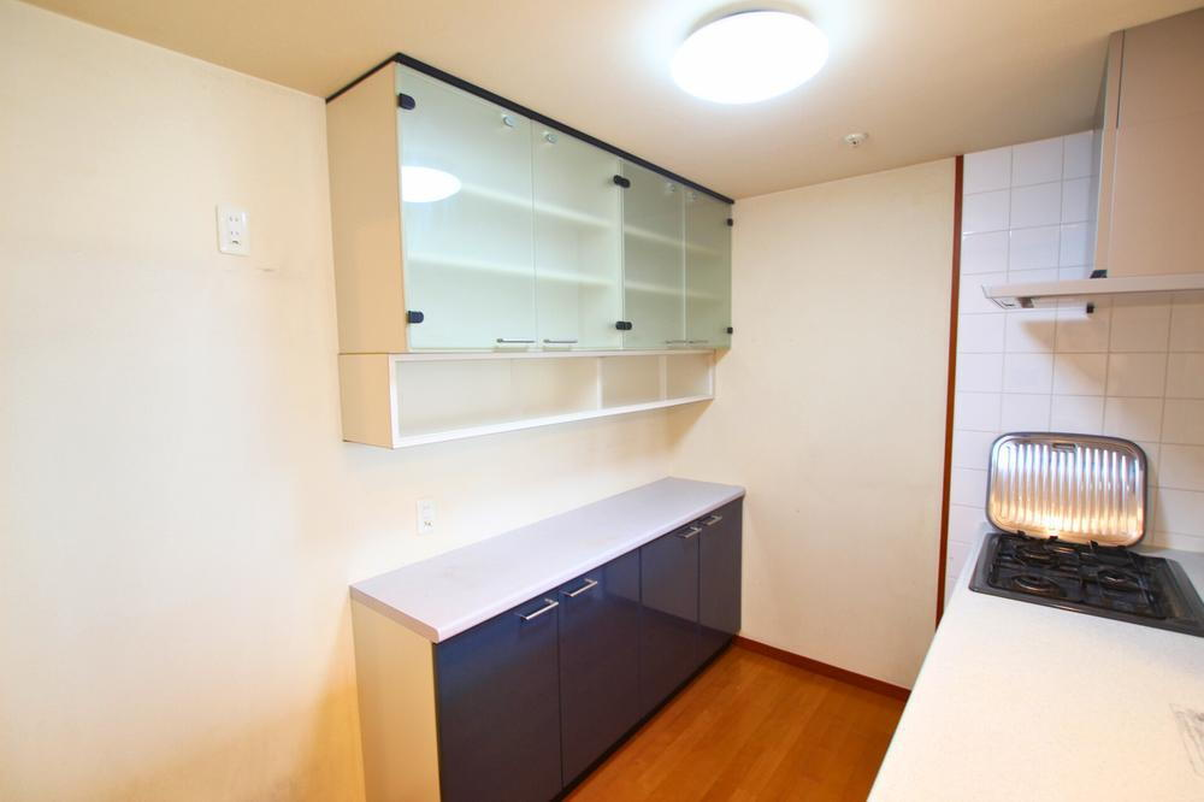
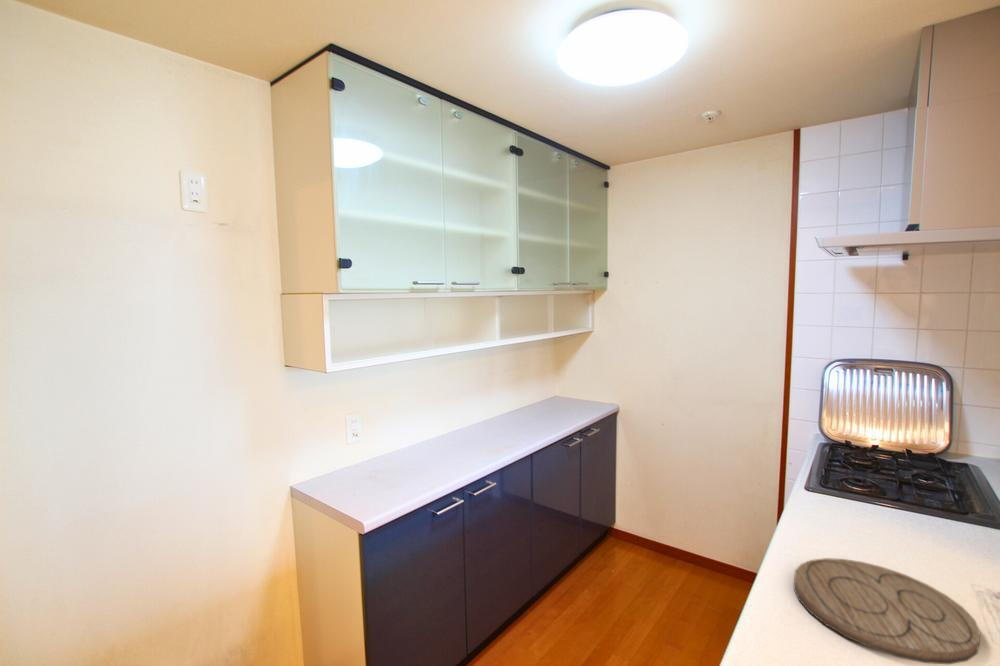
+ cutting board [793,557,981,665]
